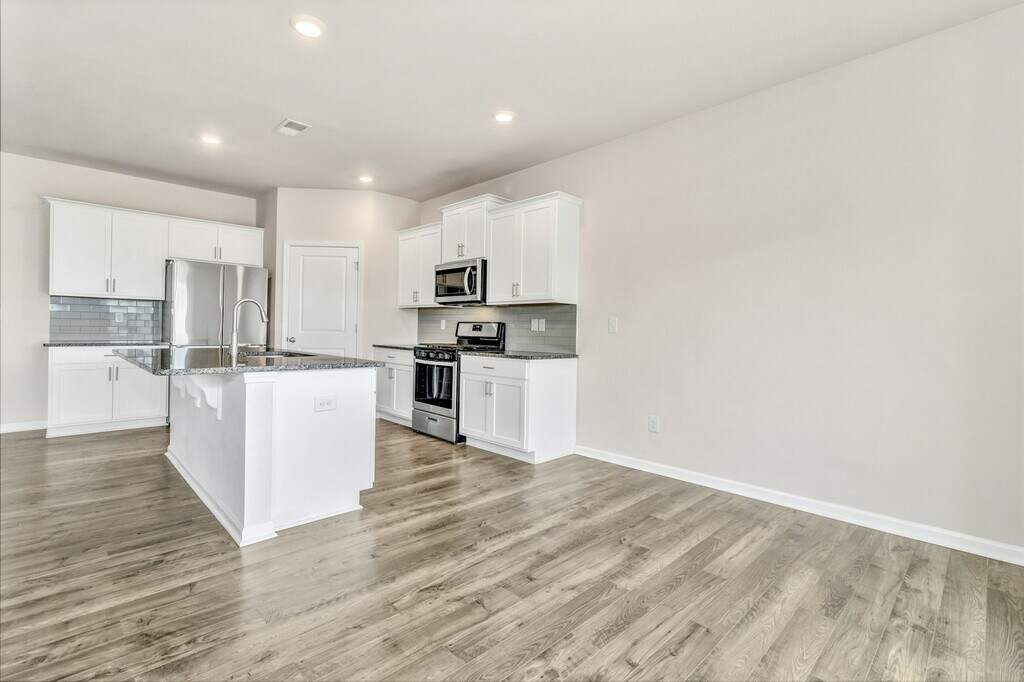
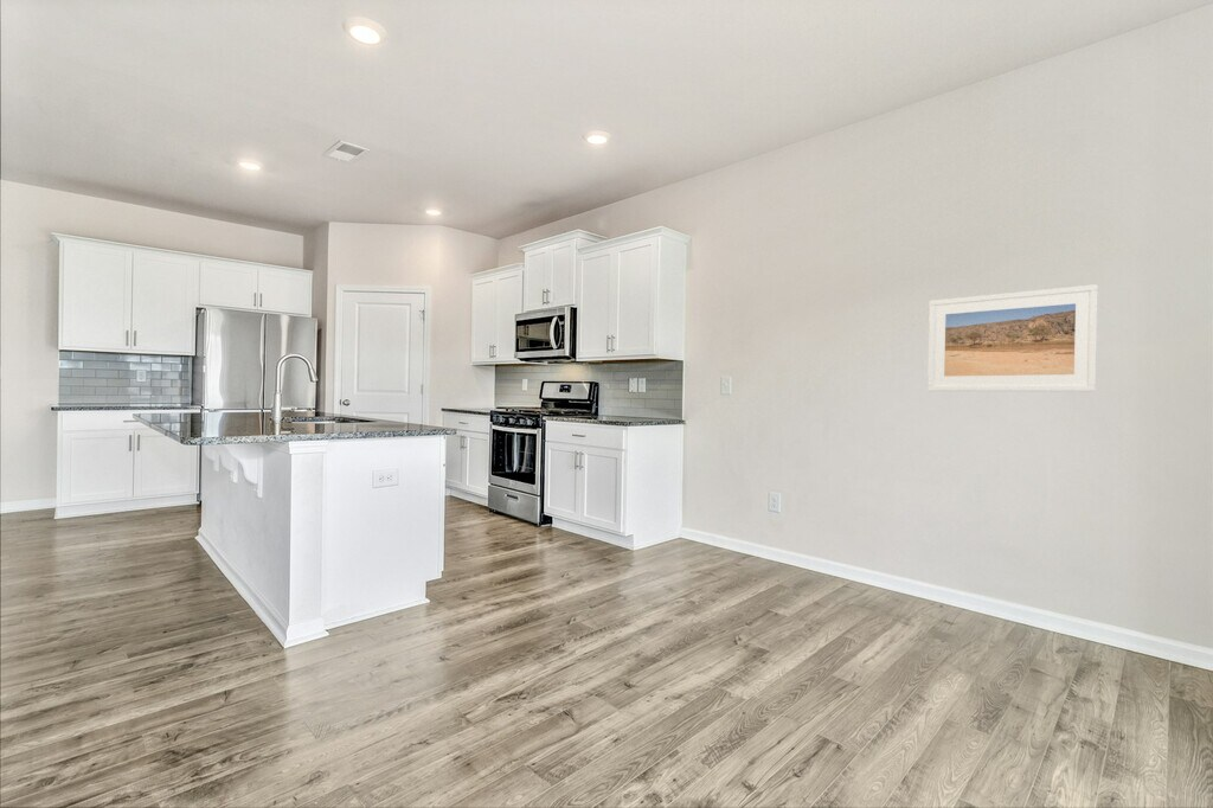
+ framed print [926,283,1099,392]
